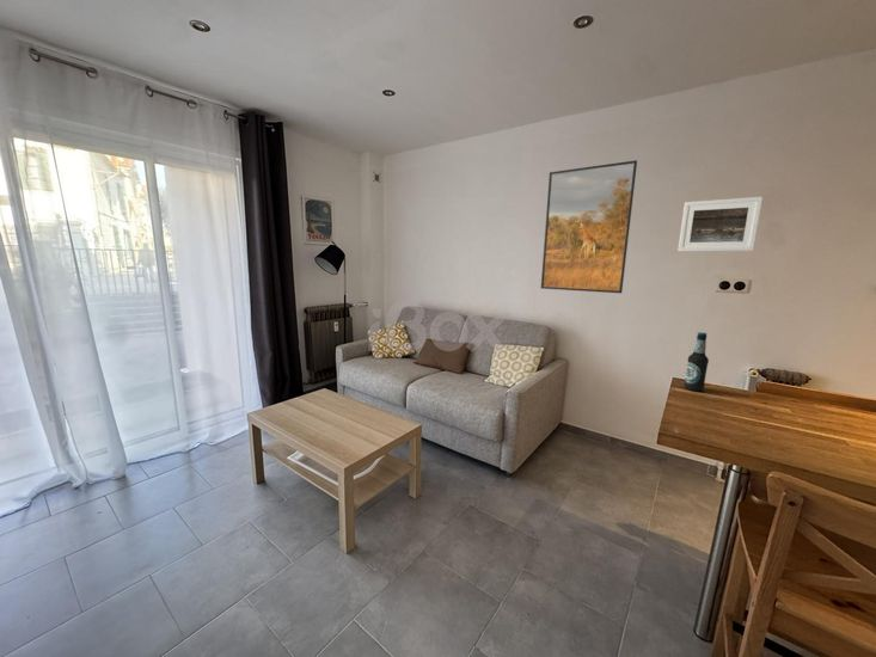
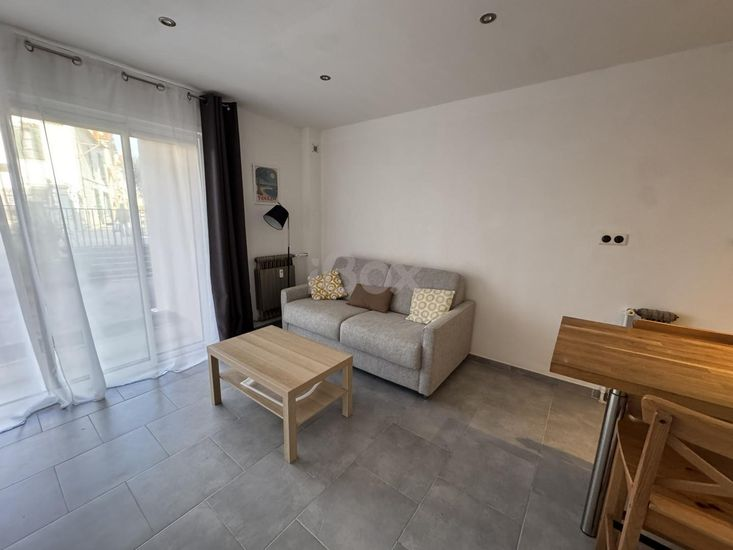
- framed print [676,196,764,252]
- bottle [682,331,710,392]
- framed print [540,159,638,294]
